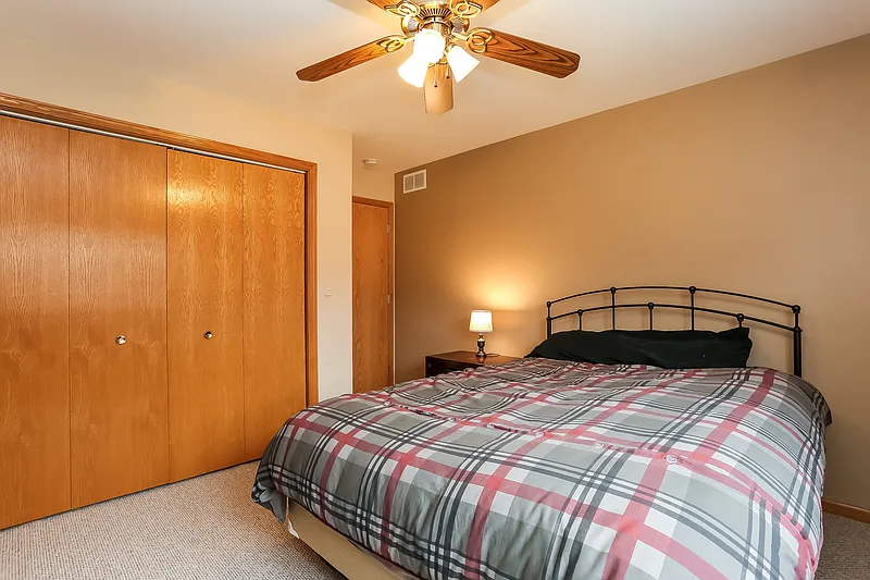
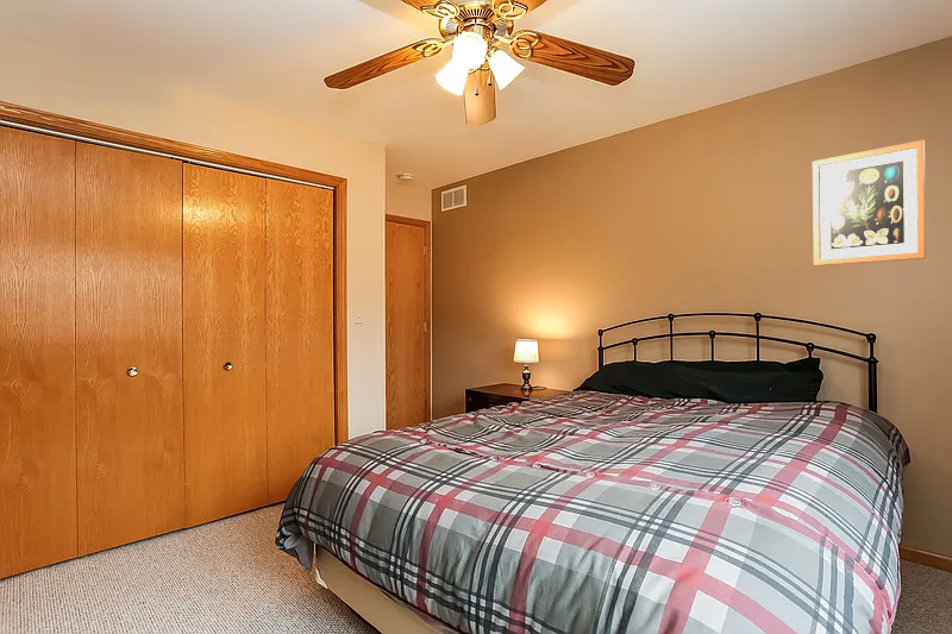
+ wall art [812,139,927,266]
